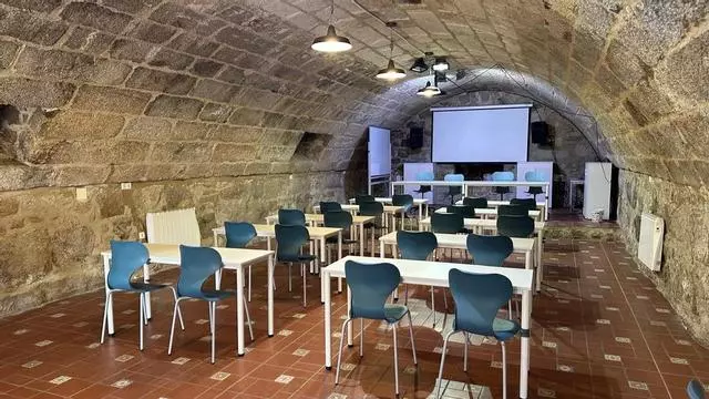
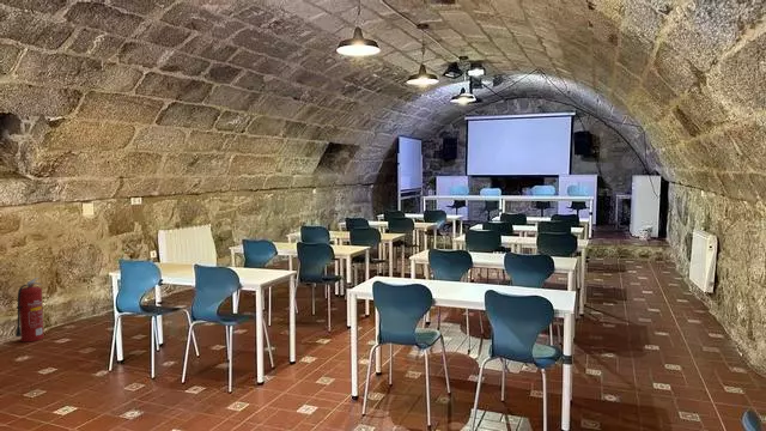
+ fire extinguisher [14,277,44,342]
